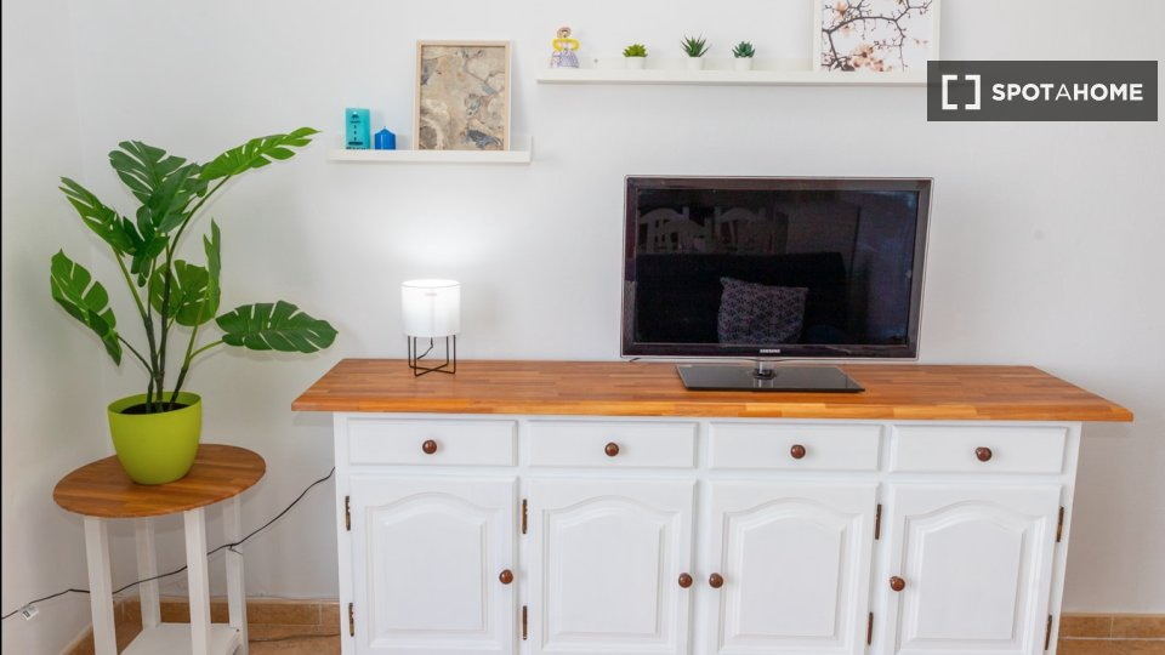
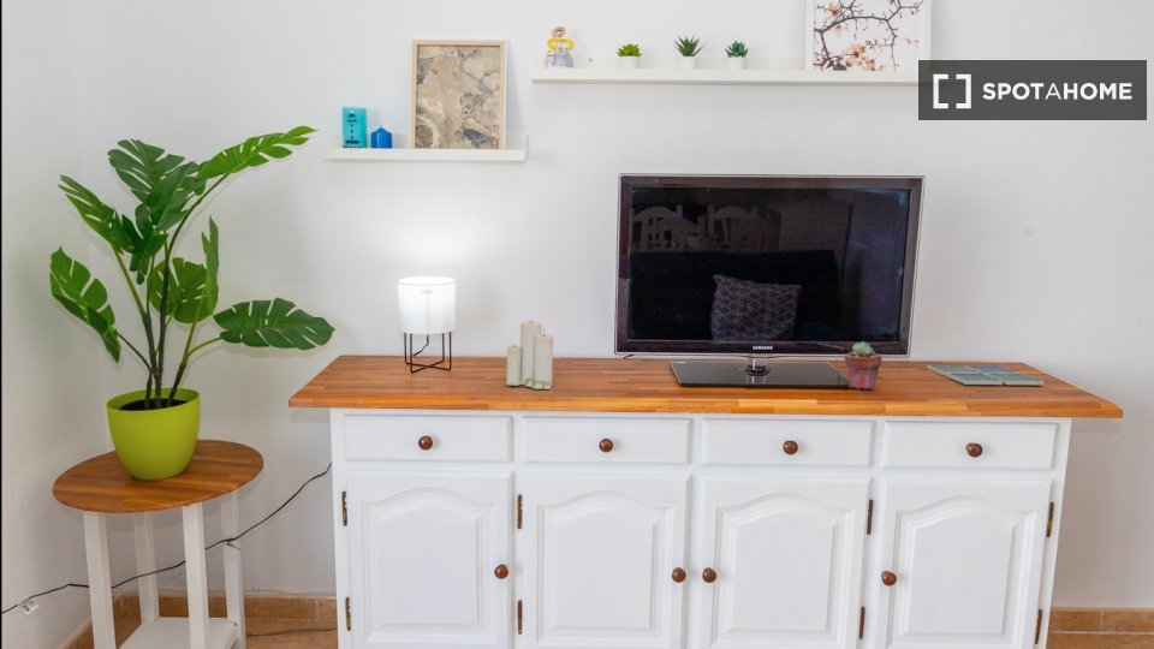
+ drink coaster [926,364,1045,386]
+ potted succulent [844,340,884,391]
+ candle [505,321,554,391]
